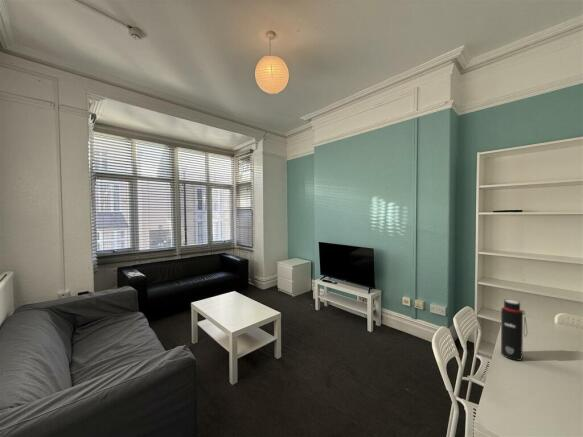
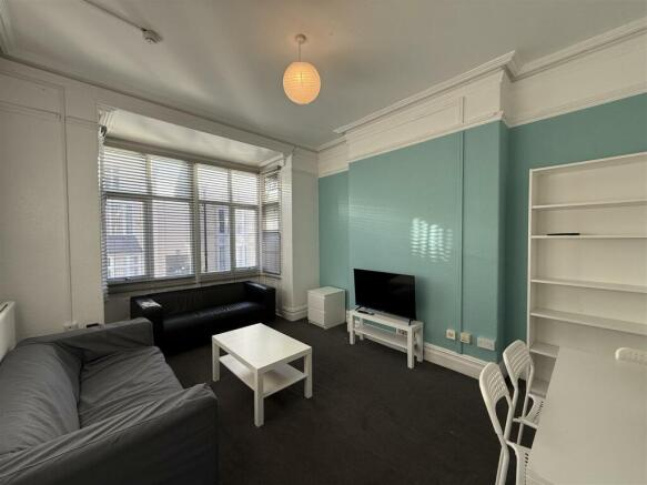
- water bottle [500,299,528,362]
